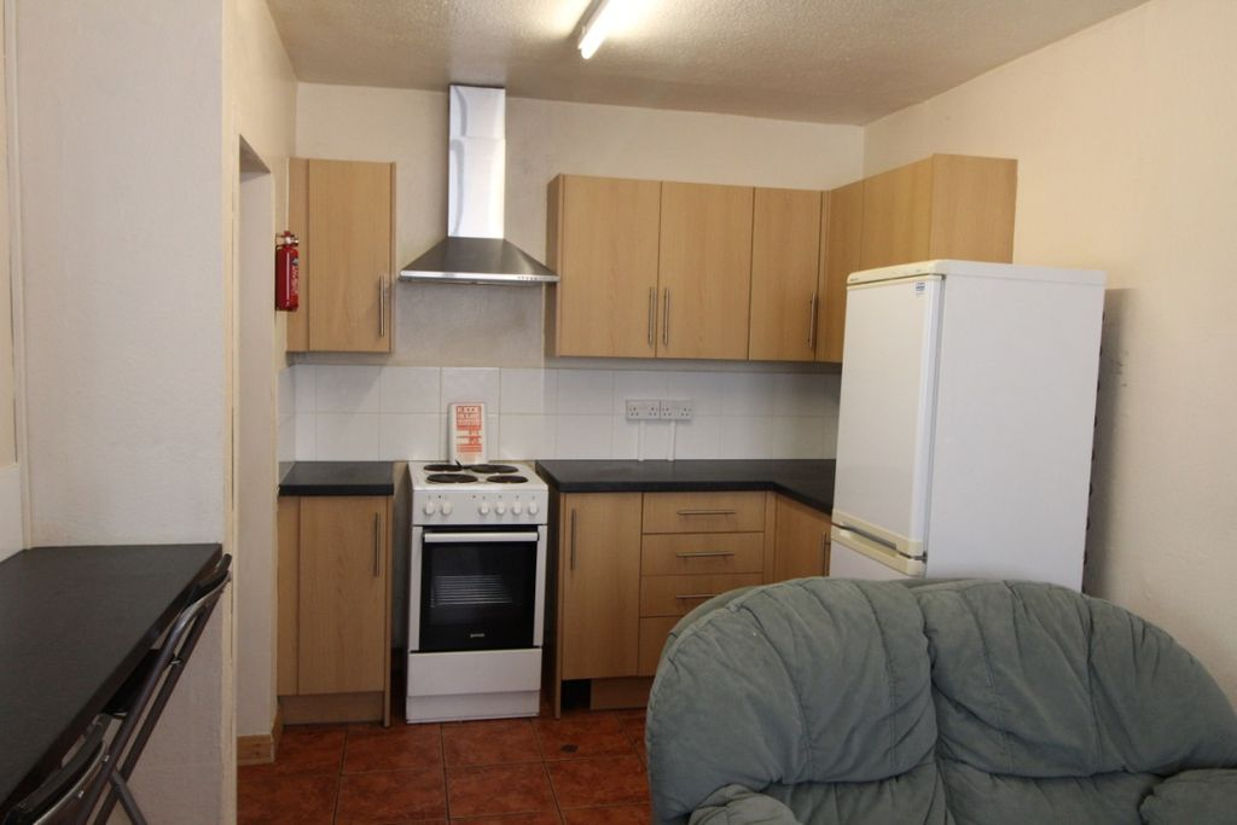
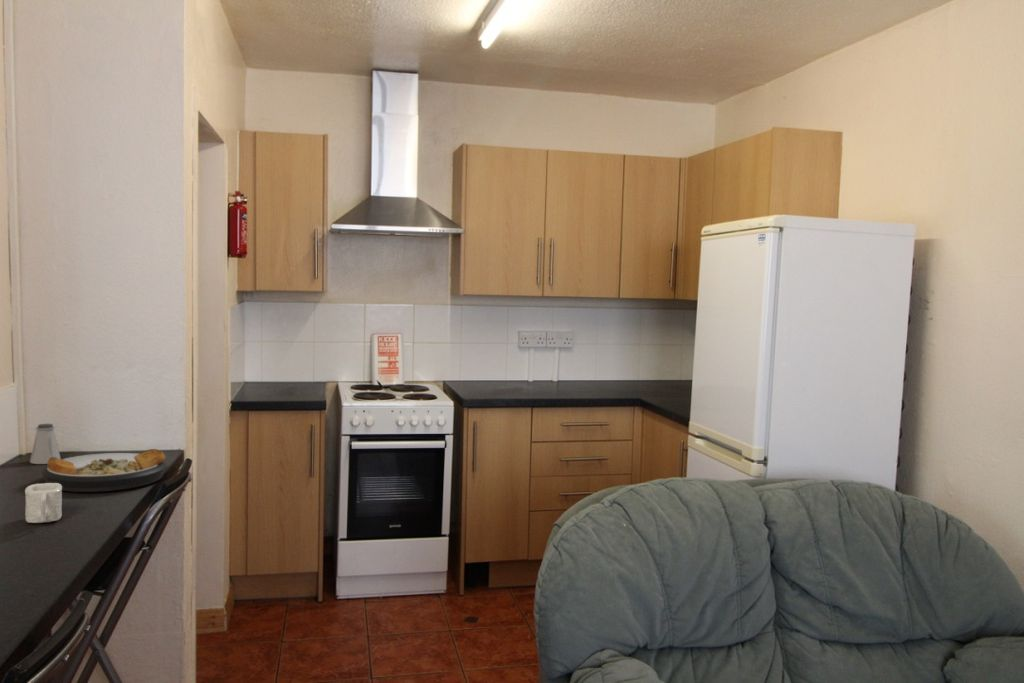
+ plate [40,448,167,493]
+ mug [24,482,63,524]
+ saltshaker [29,423,62,465]
